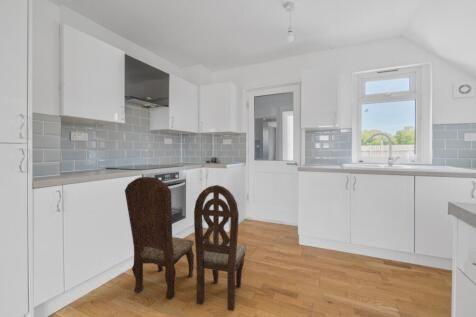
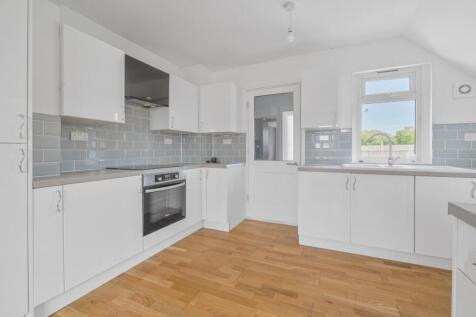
- dining chair [124,176,247,312]
